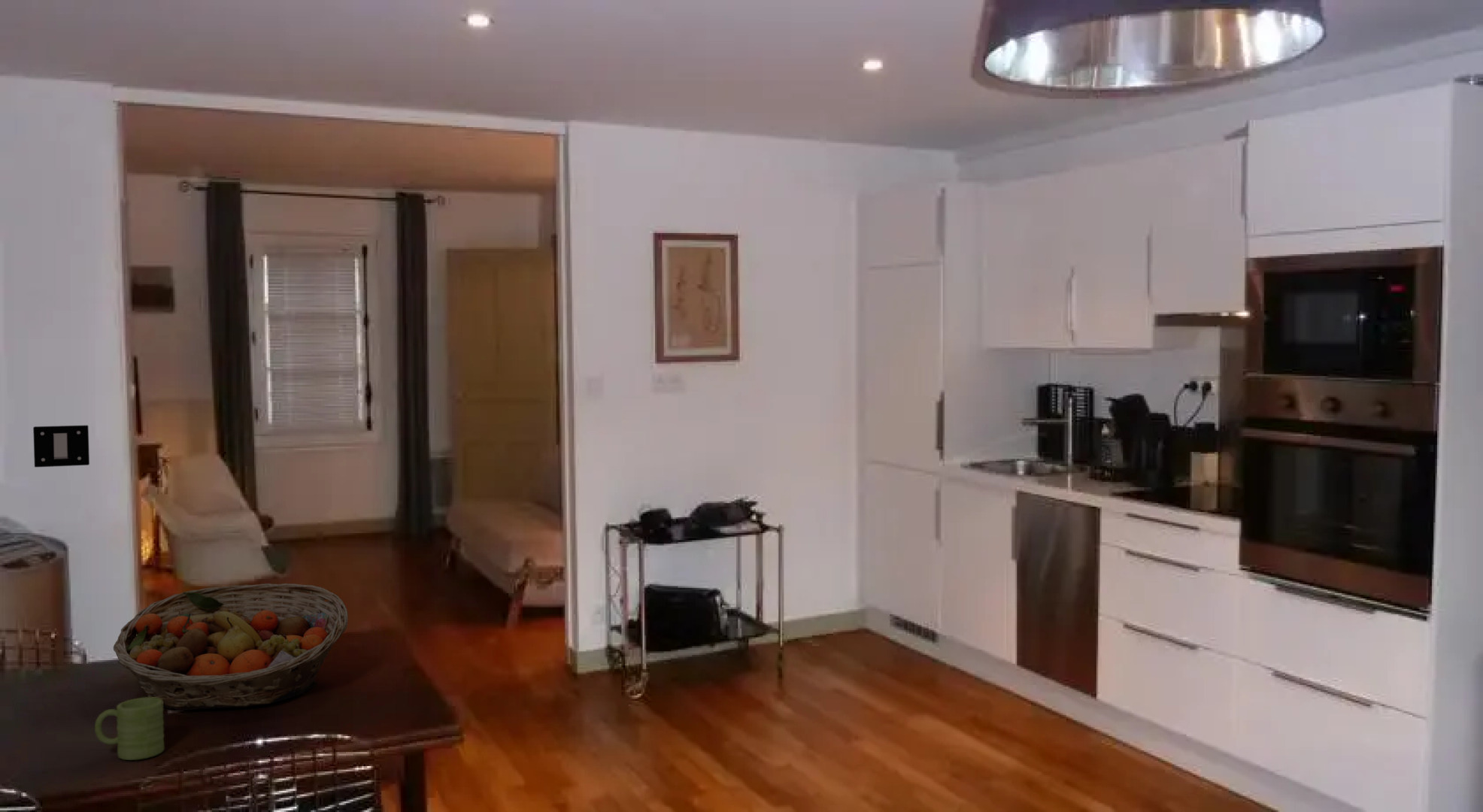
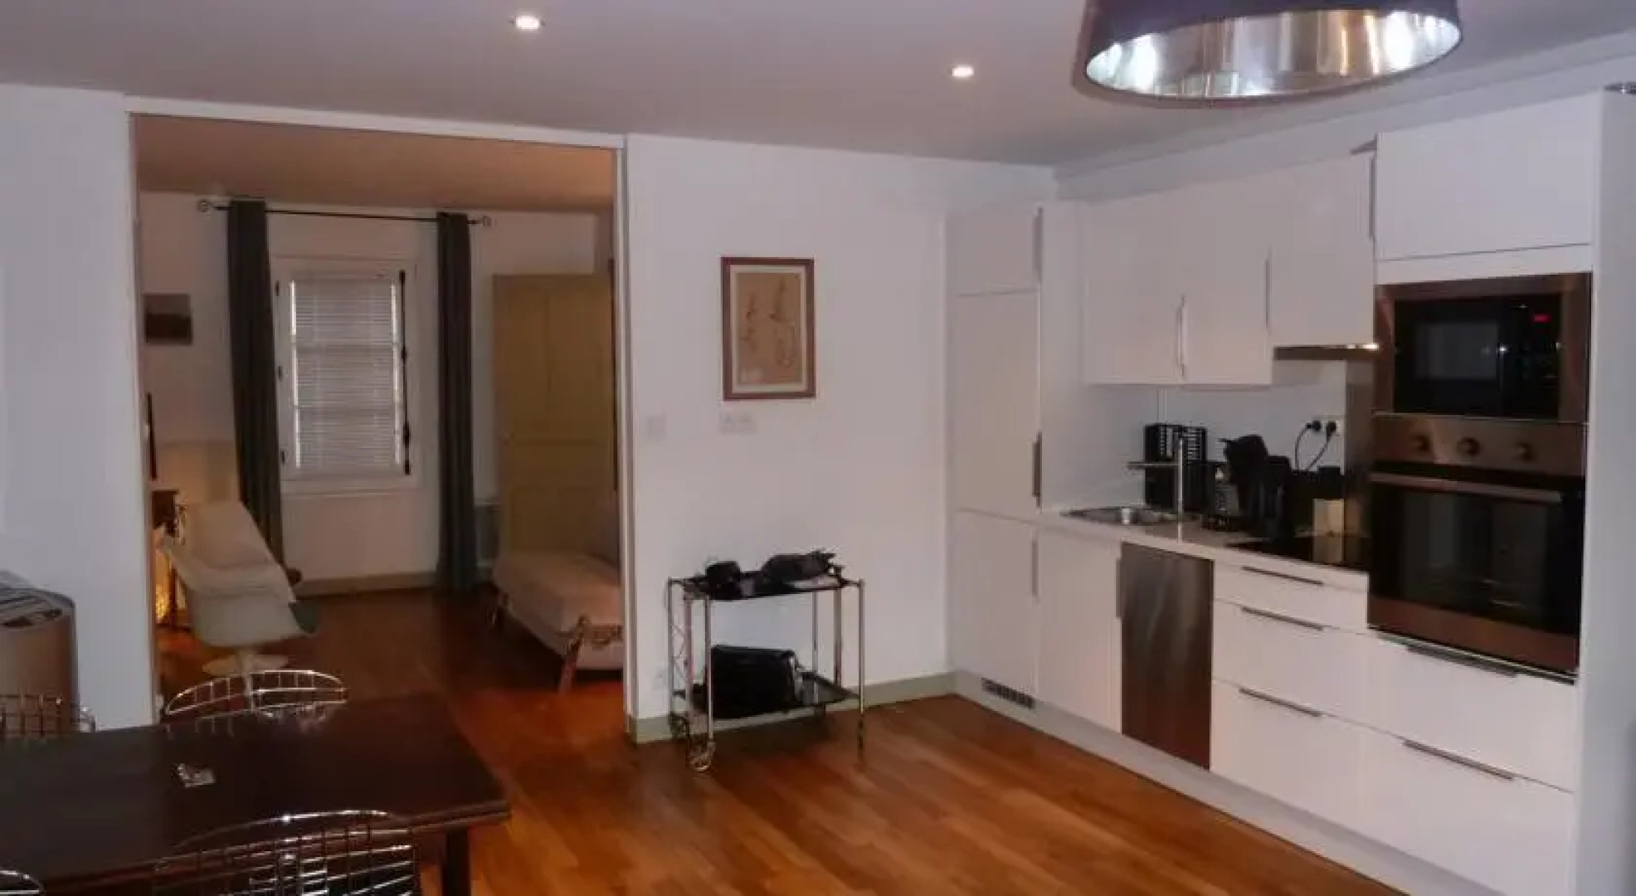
- fruit basket [113,583,349,710]
- mug [94,696,165,761]
- light switch [32,425,90,468]
